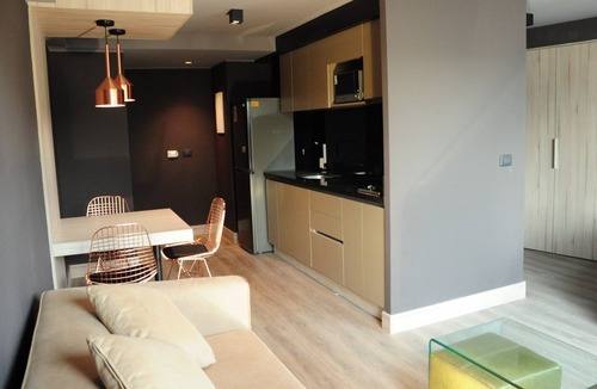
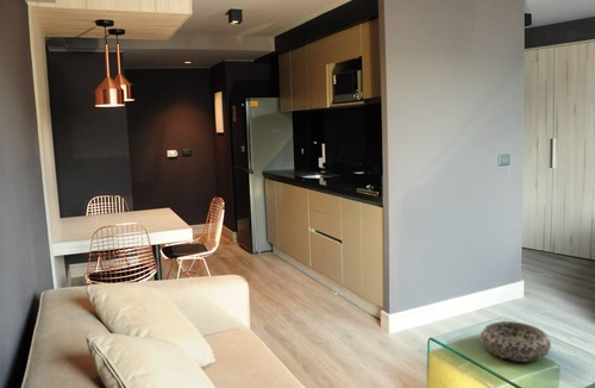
+ decorative bowl [480,320,552,363]
